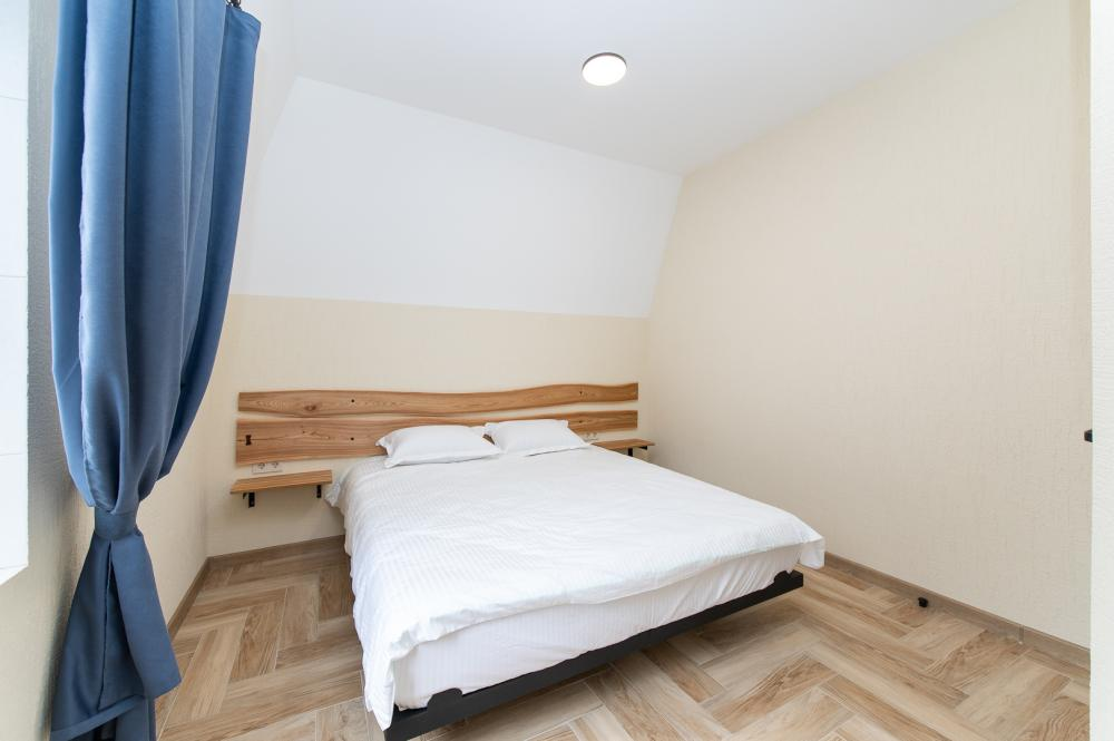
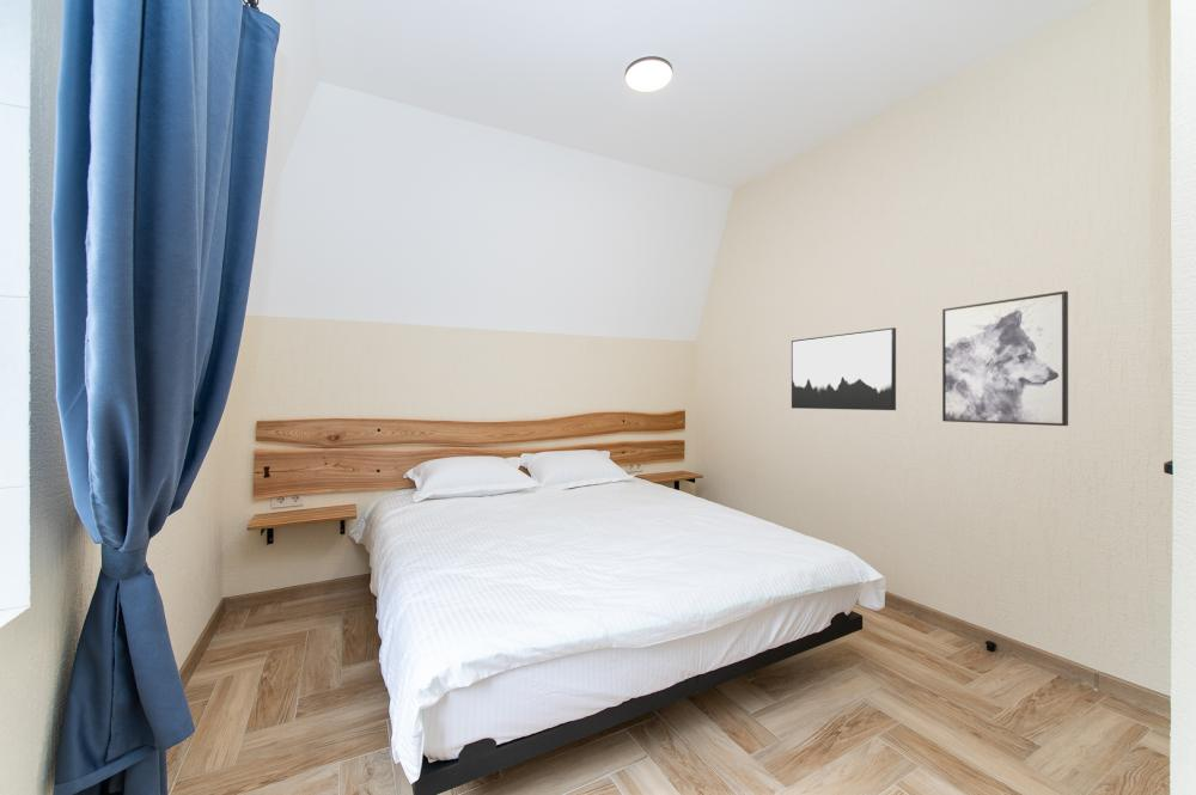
+ wall art [941,291,1069,427]
+ wall art [791,326,897,411]
